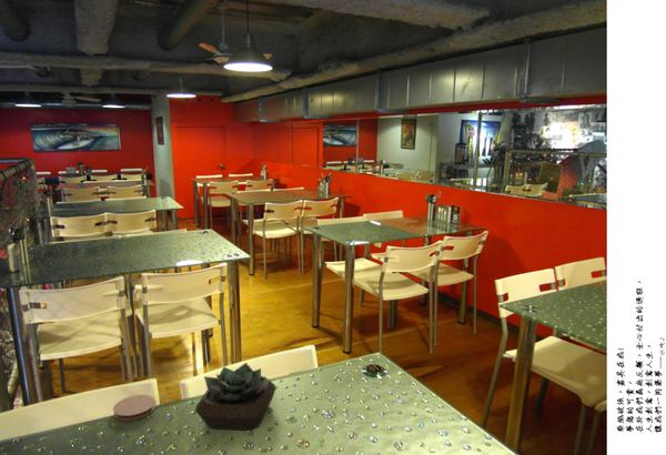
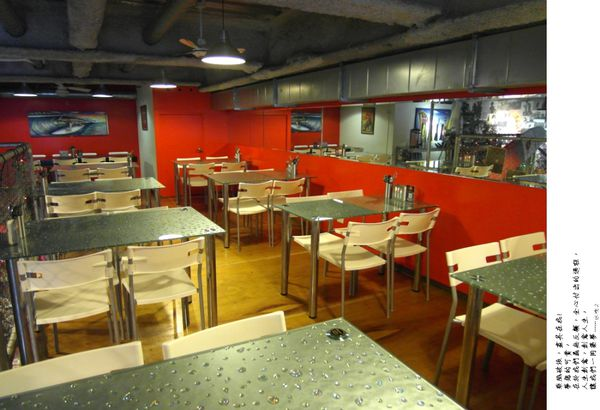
- coaster [112,394,157,422]
- succulent plant [194,362,276,432]
